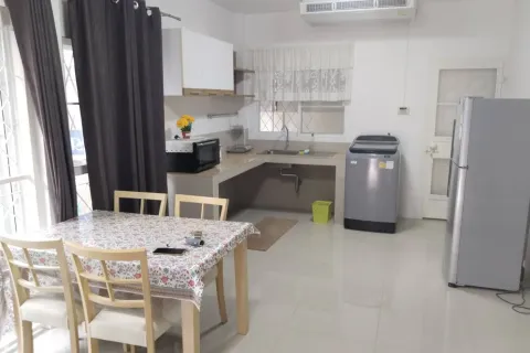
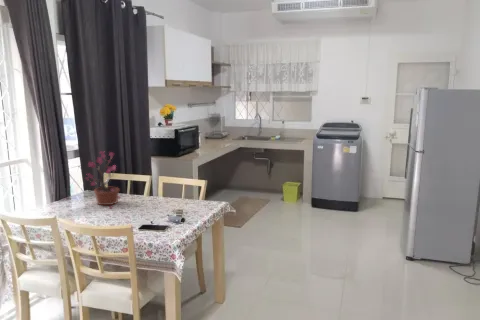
+ potted plant [83,150,122,209]
